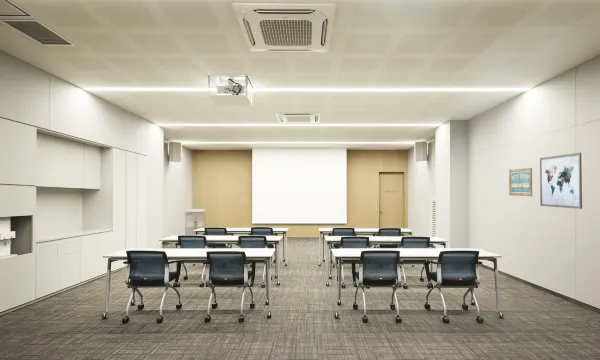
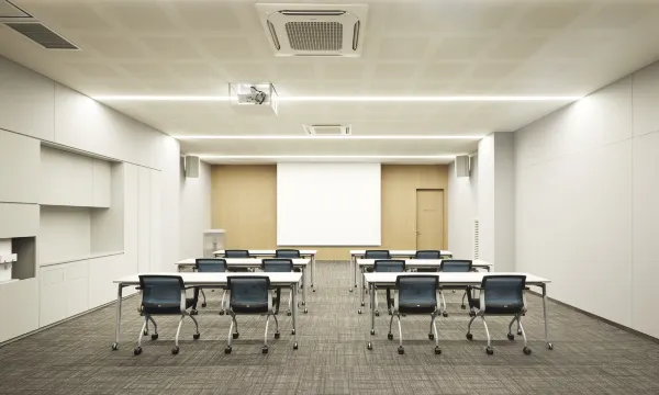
- wall art [508,167,533,197]
- wall art [539,152,583,210]
